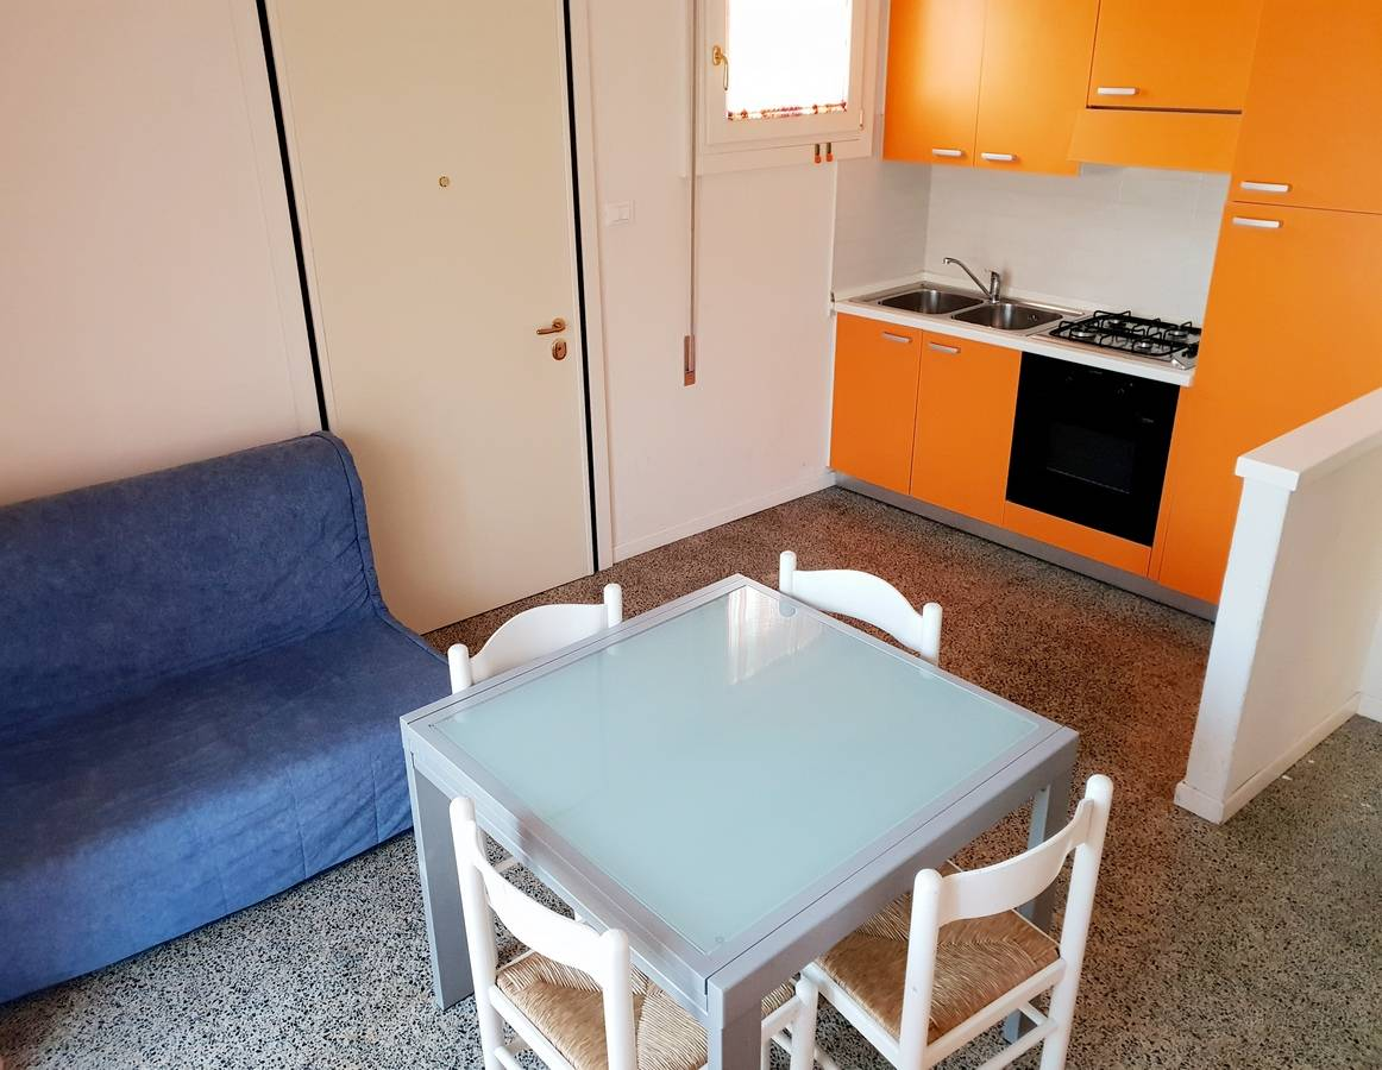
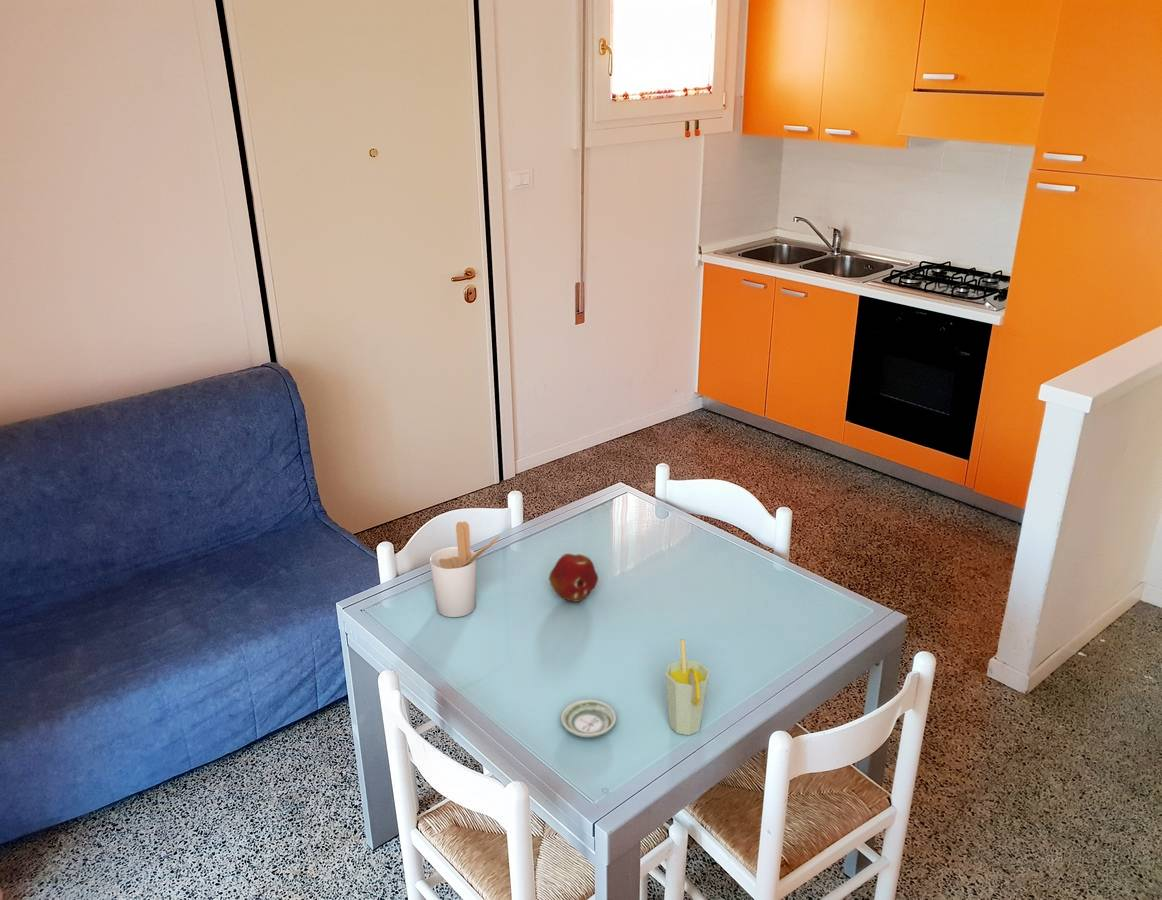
+ cup [665,638,711,736]
+ saucer [560,699,617,739]
+ fruit [548,553,599,603]
+ utensil holder [429,520,501,618]
